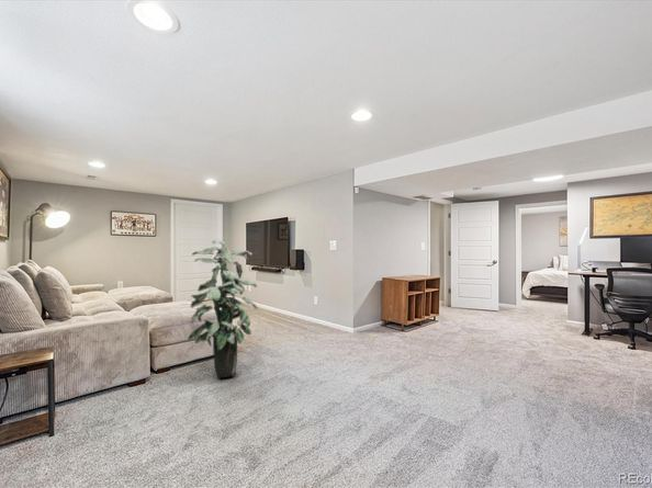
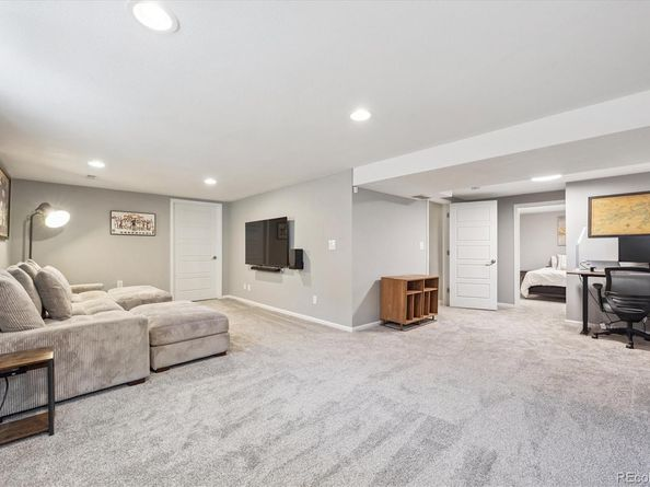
- indoor plant [187,239,258,379]
